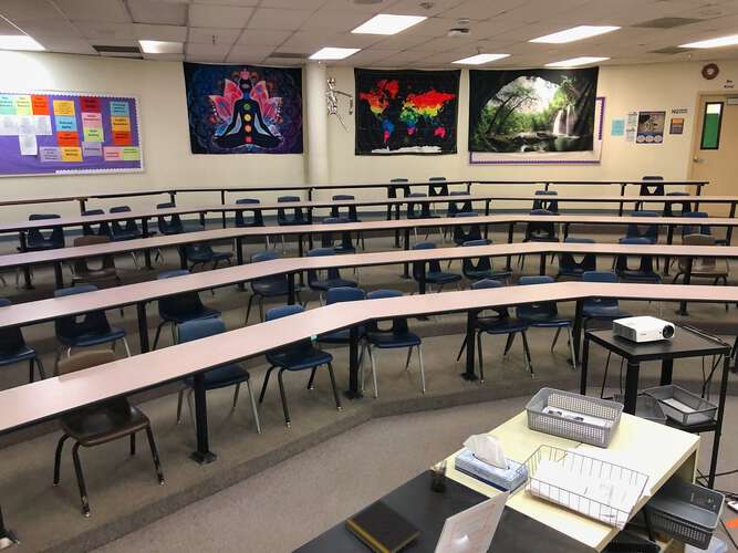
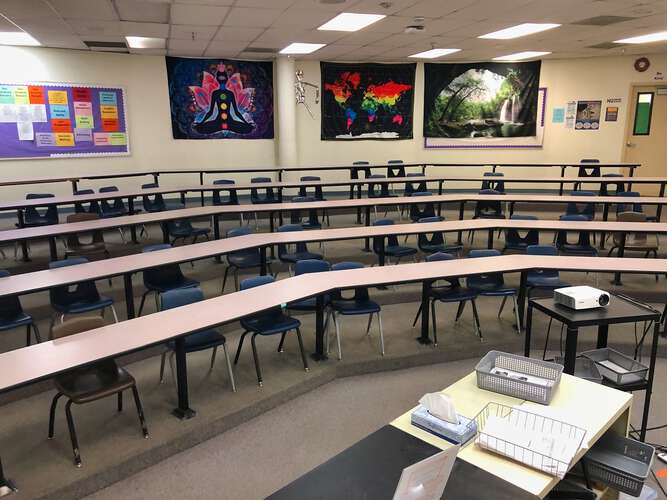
- pen holder [428,457,448,492]
- notepad [343,499,423,553]
